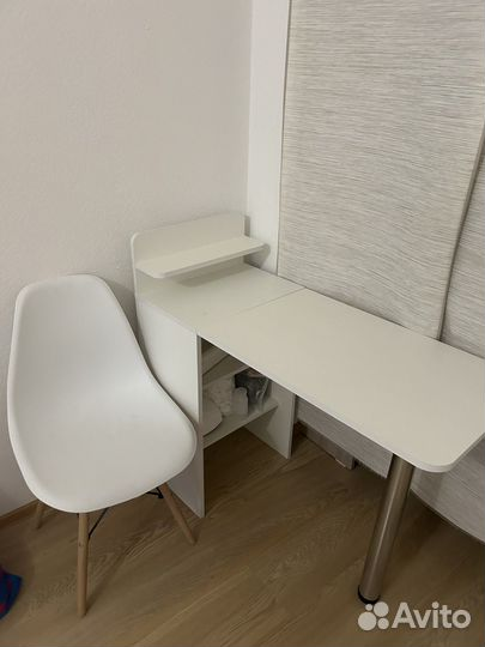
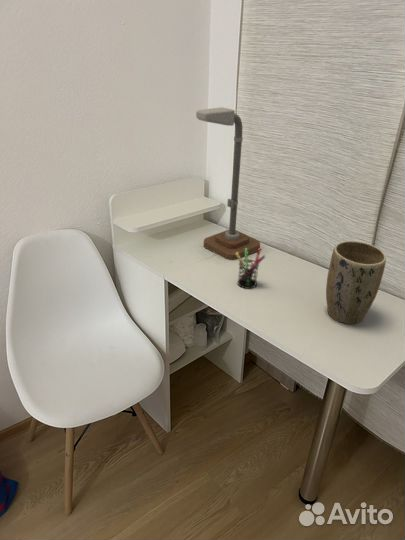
+ pen holder [236,247,266,290]
+ desk lamp [195,106,261,261]
+ plant pot [325,240,387,325]
